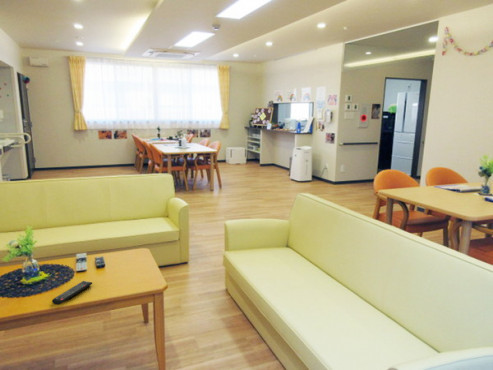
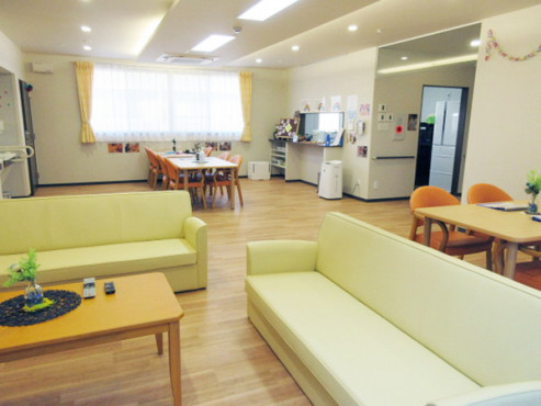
- remote control [51,280,93,306]
